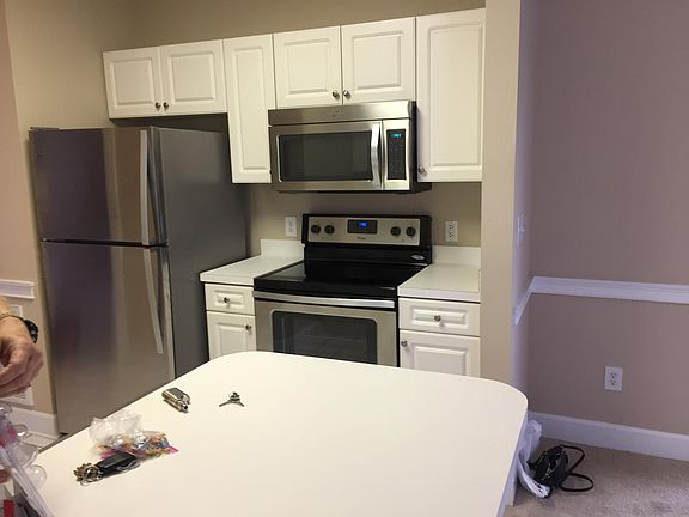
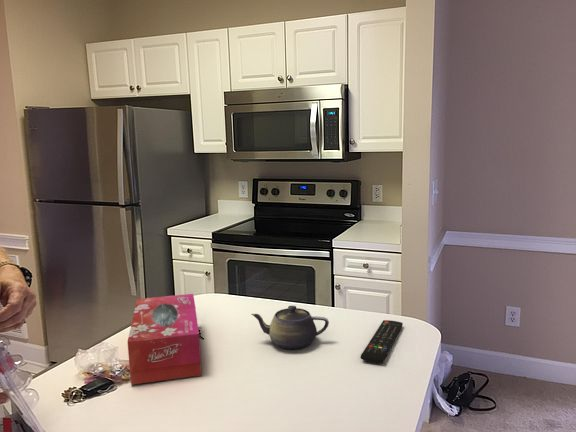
+ teapot [250,305,330,350]
+ tissue box [127,293,202,386]
+ remote control [360,319,404,364]
